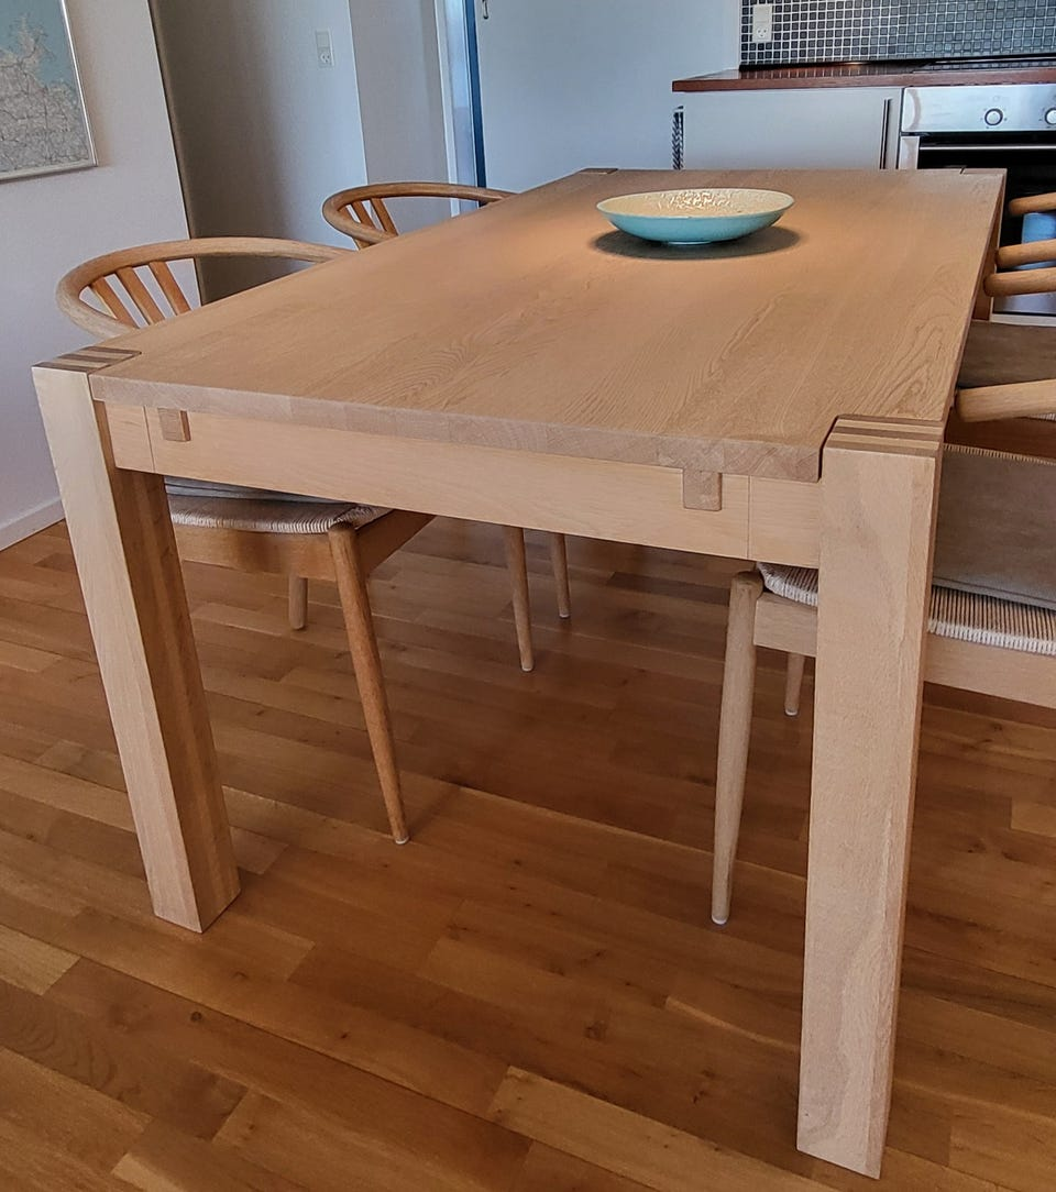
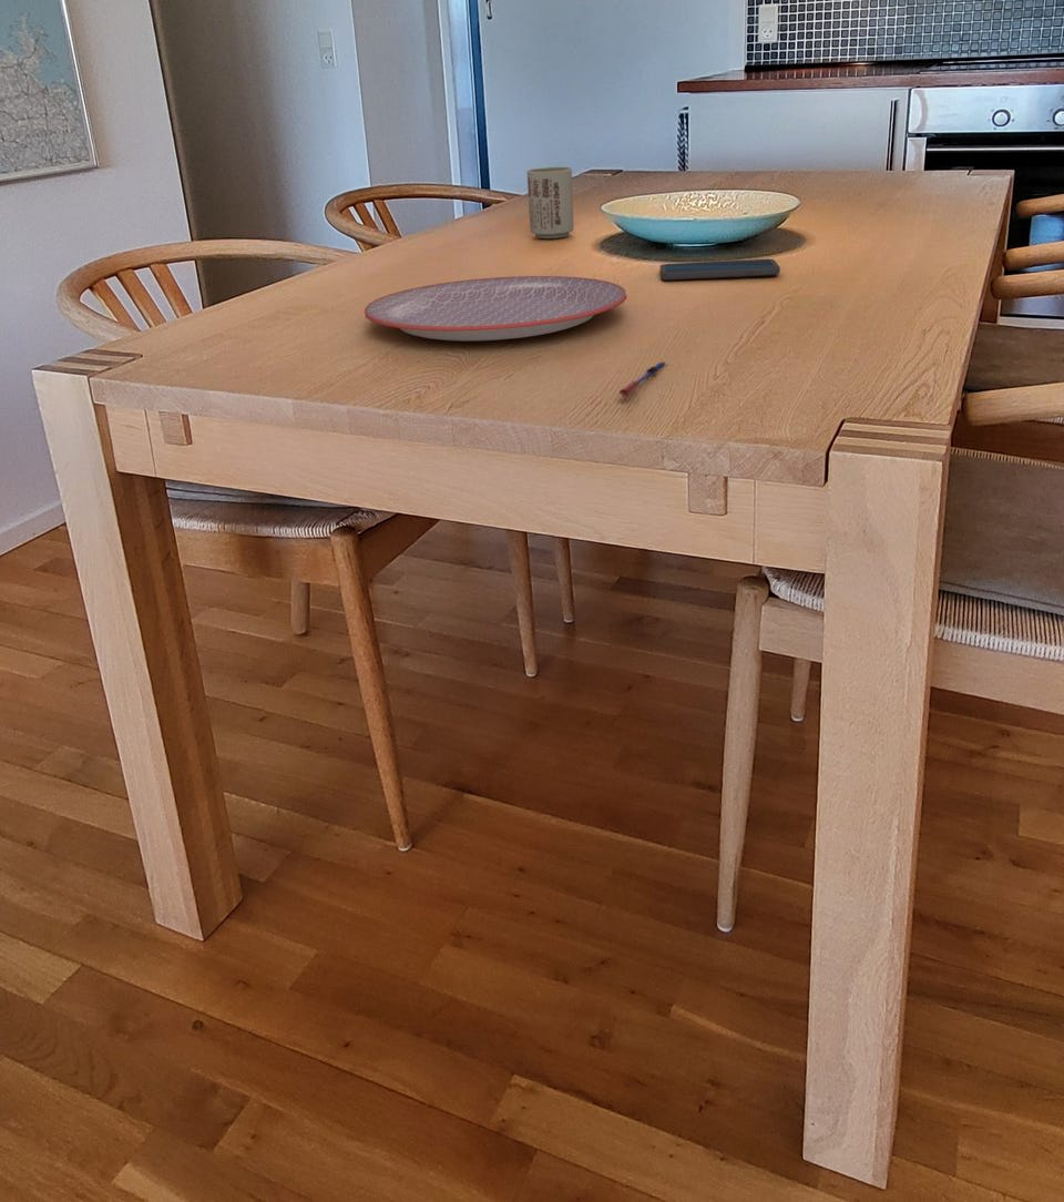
+ cup [526,166,574,240]
+ pen [617,360,668,397]
+ plate [364,275,627,342]
+ smartphone [659,258,781,281]
